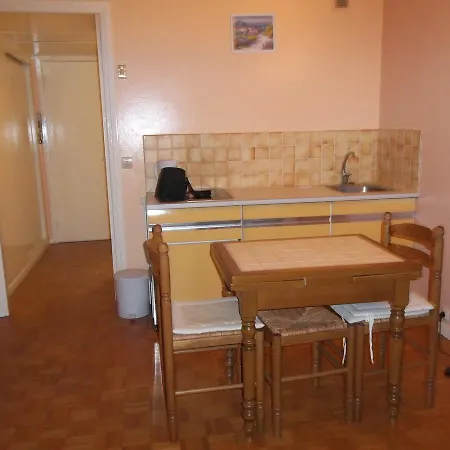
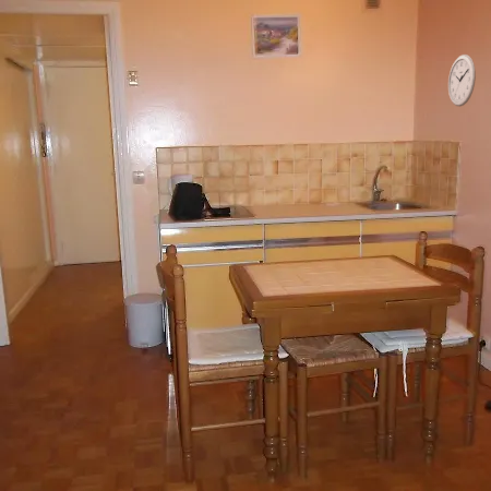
+ wall clock [447,53,477,108]
